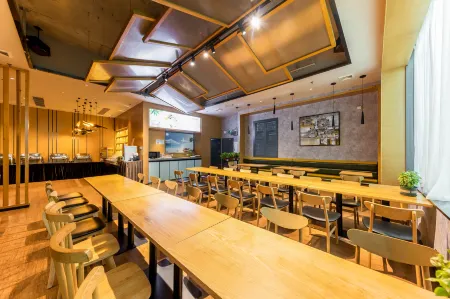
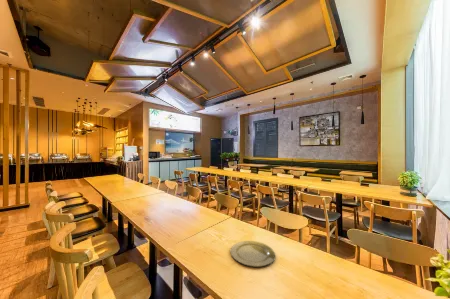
+ plate [230,240,276,268]
